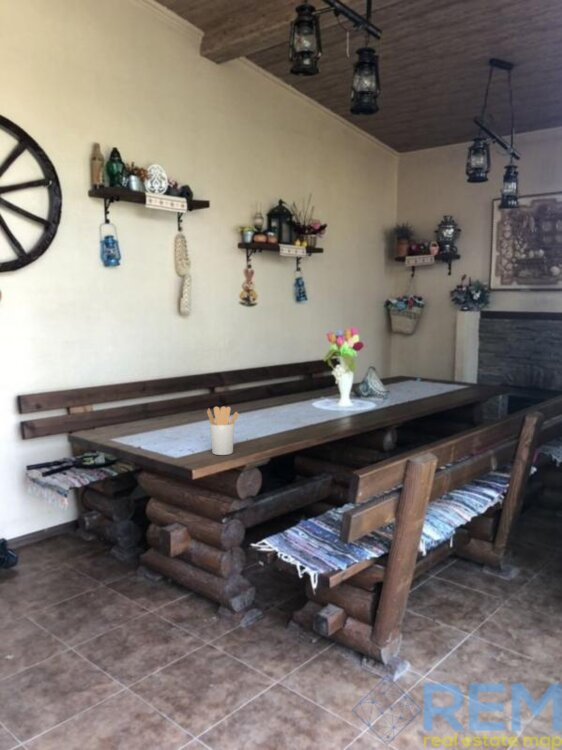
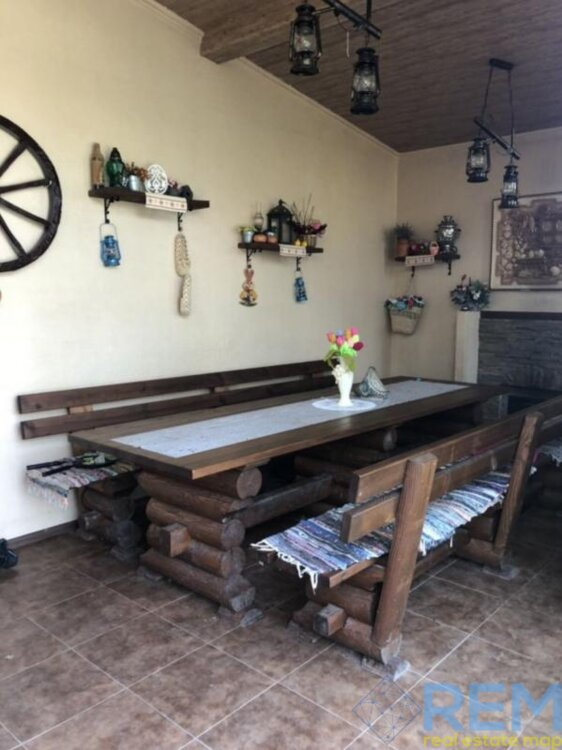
- utensil holder [206,406,240,456]
